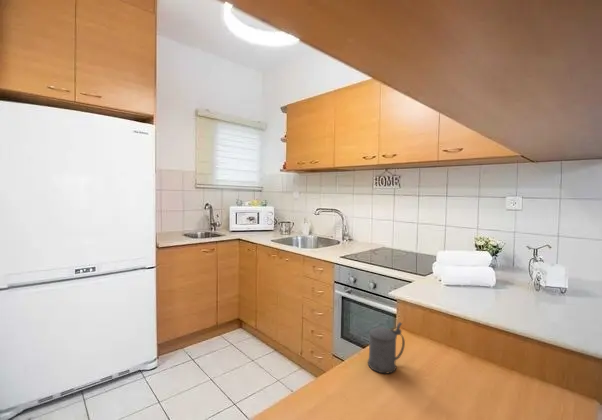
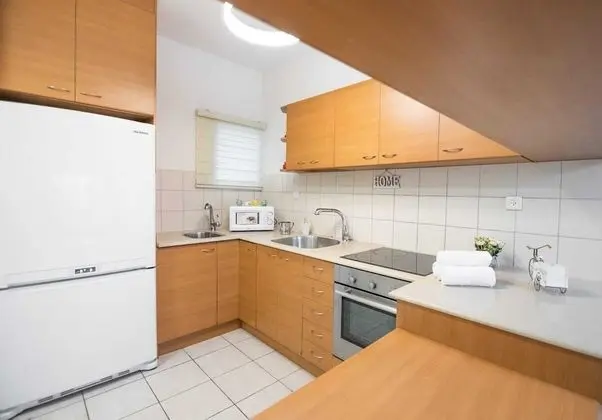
- beer stein [367,321,406,375]
